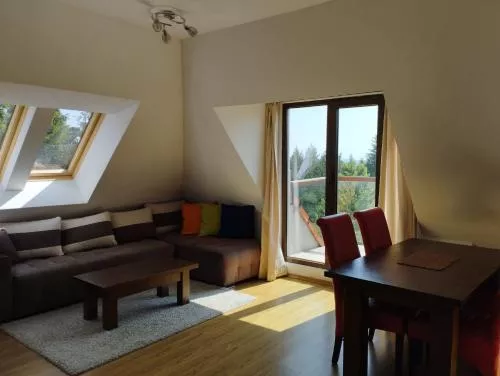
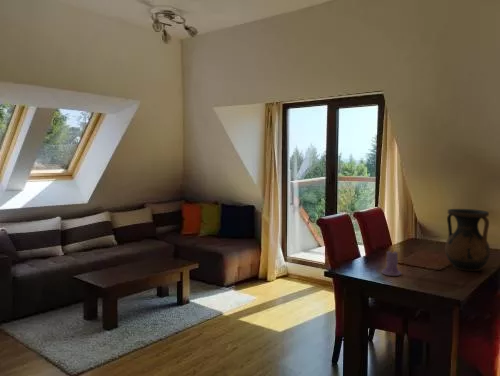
+ candle [381,248,403,277]
+ vase [444,208,491,272]
